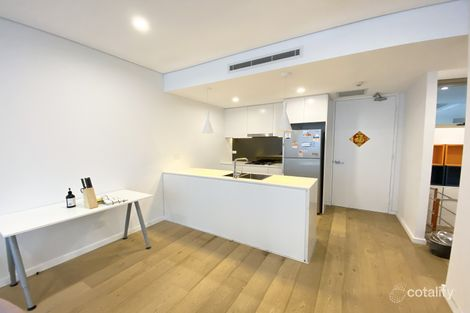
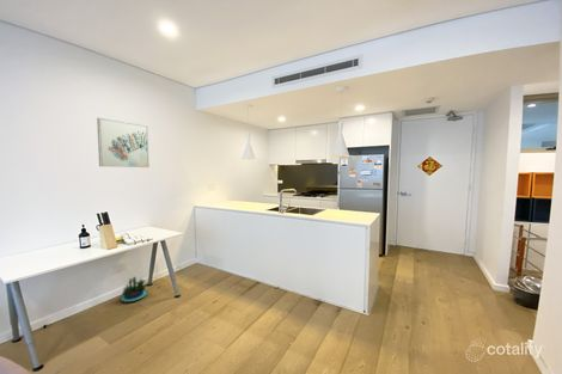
+ wall art [96,117,151,168]
+ potted plant [120,276,149,302]
